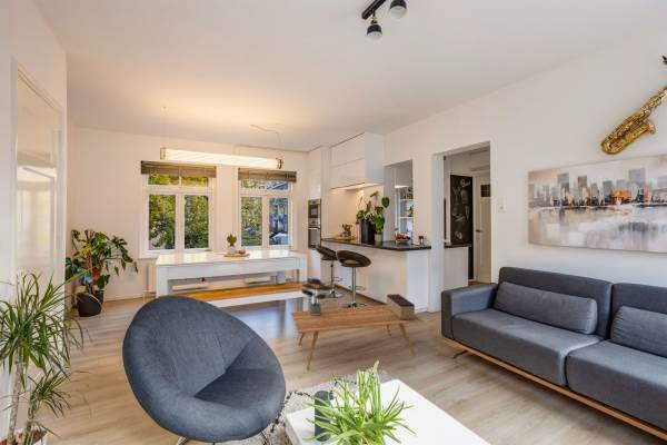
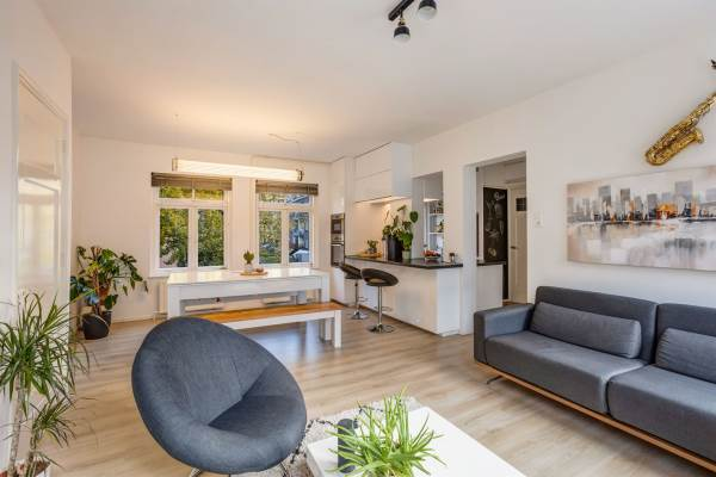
- decorative box [386,293,416,320]
- potted plant [300,277,335,315]
- coffee table [289,304,425,370]
